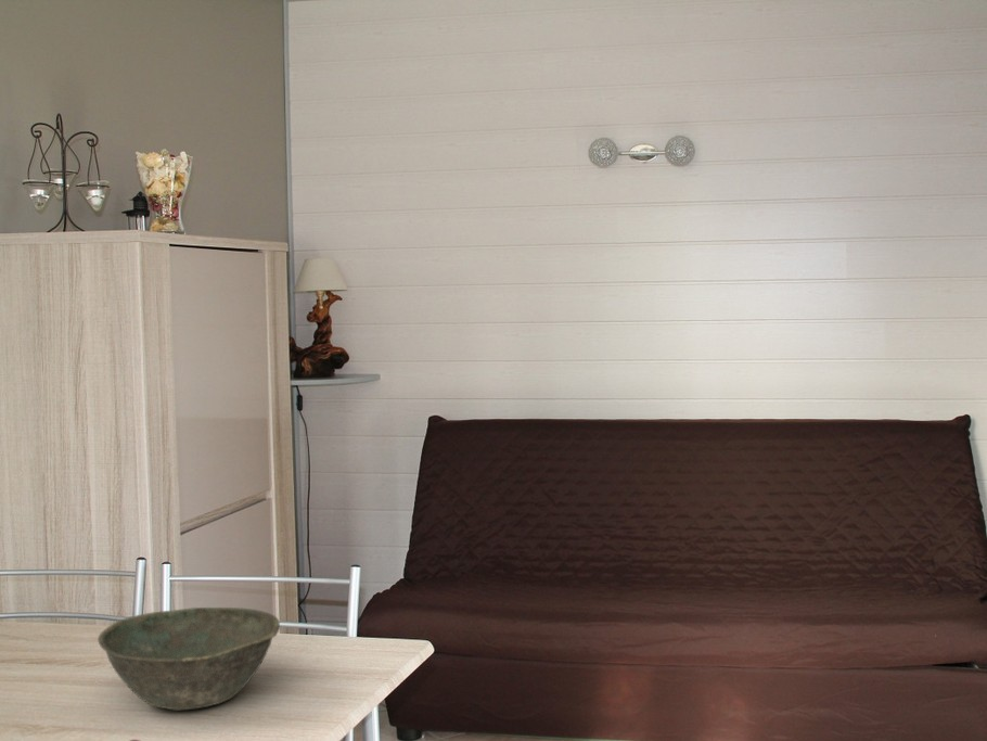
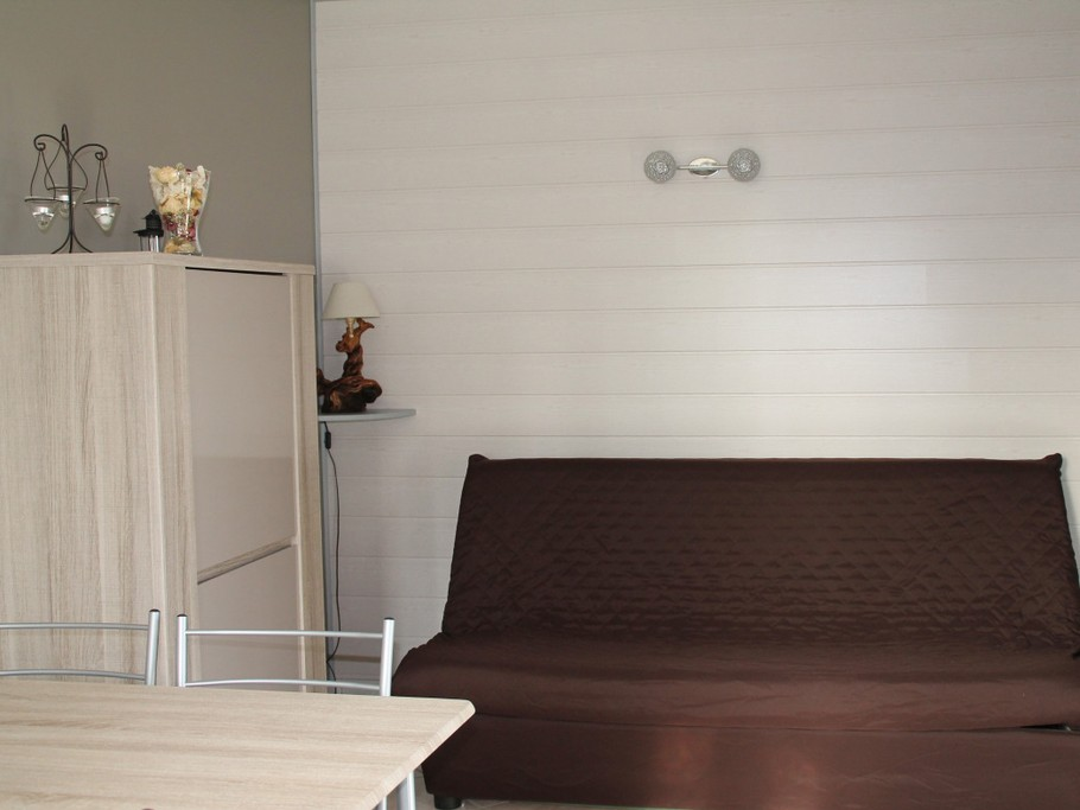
- bowl [97,606,281,712]
